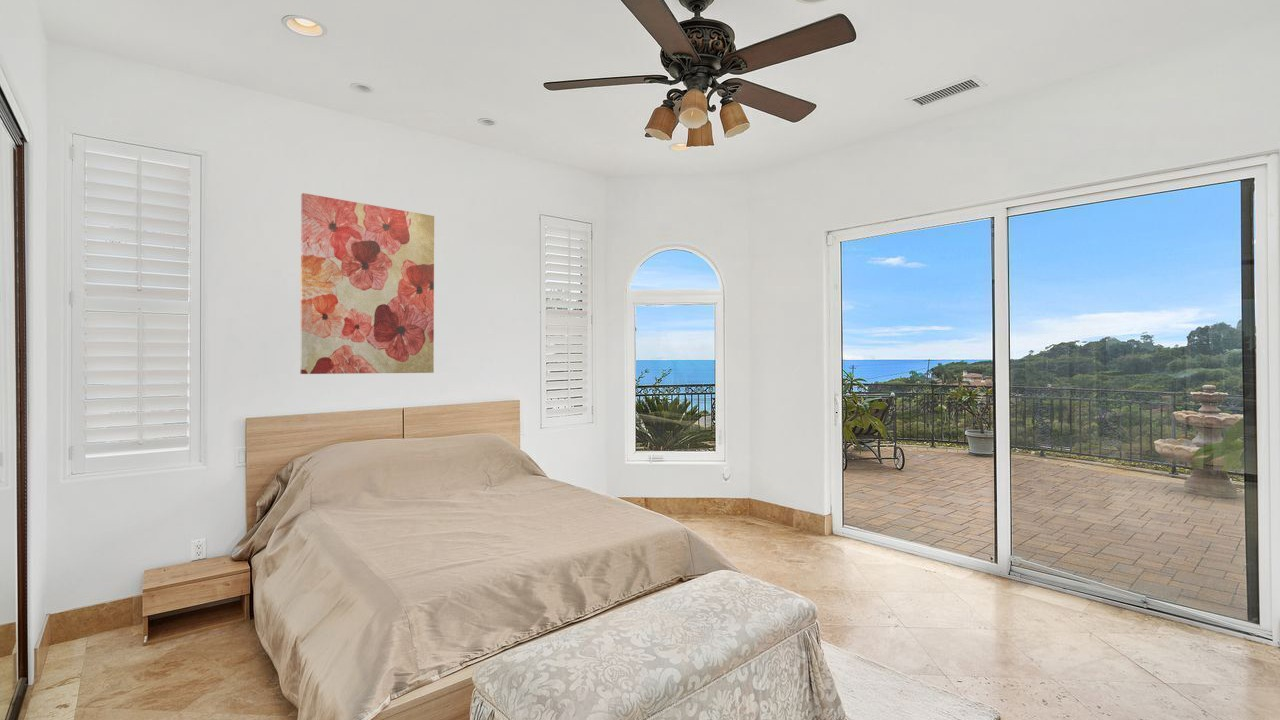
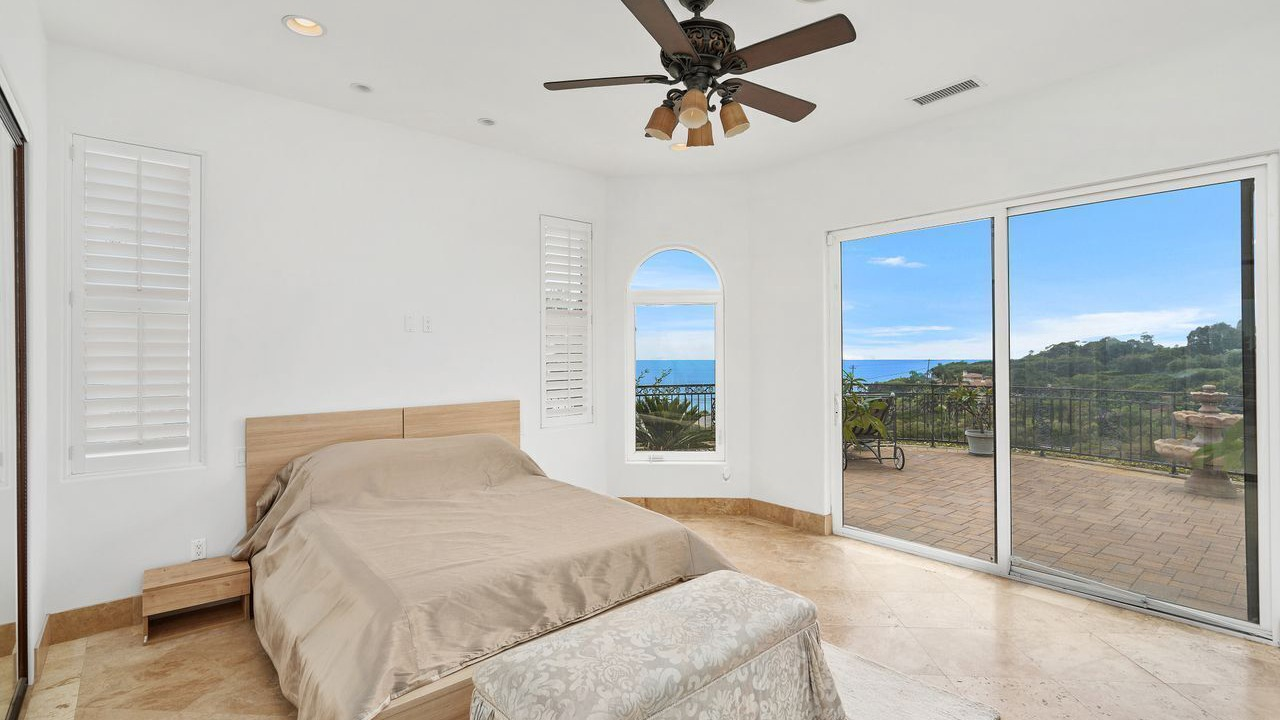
- wall art [299,192,435,375]
